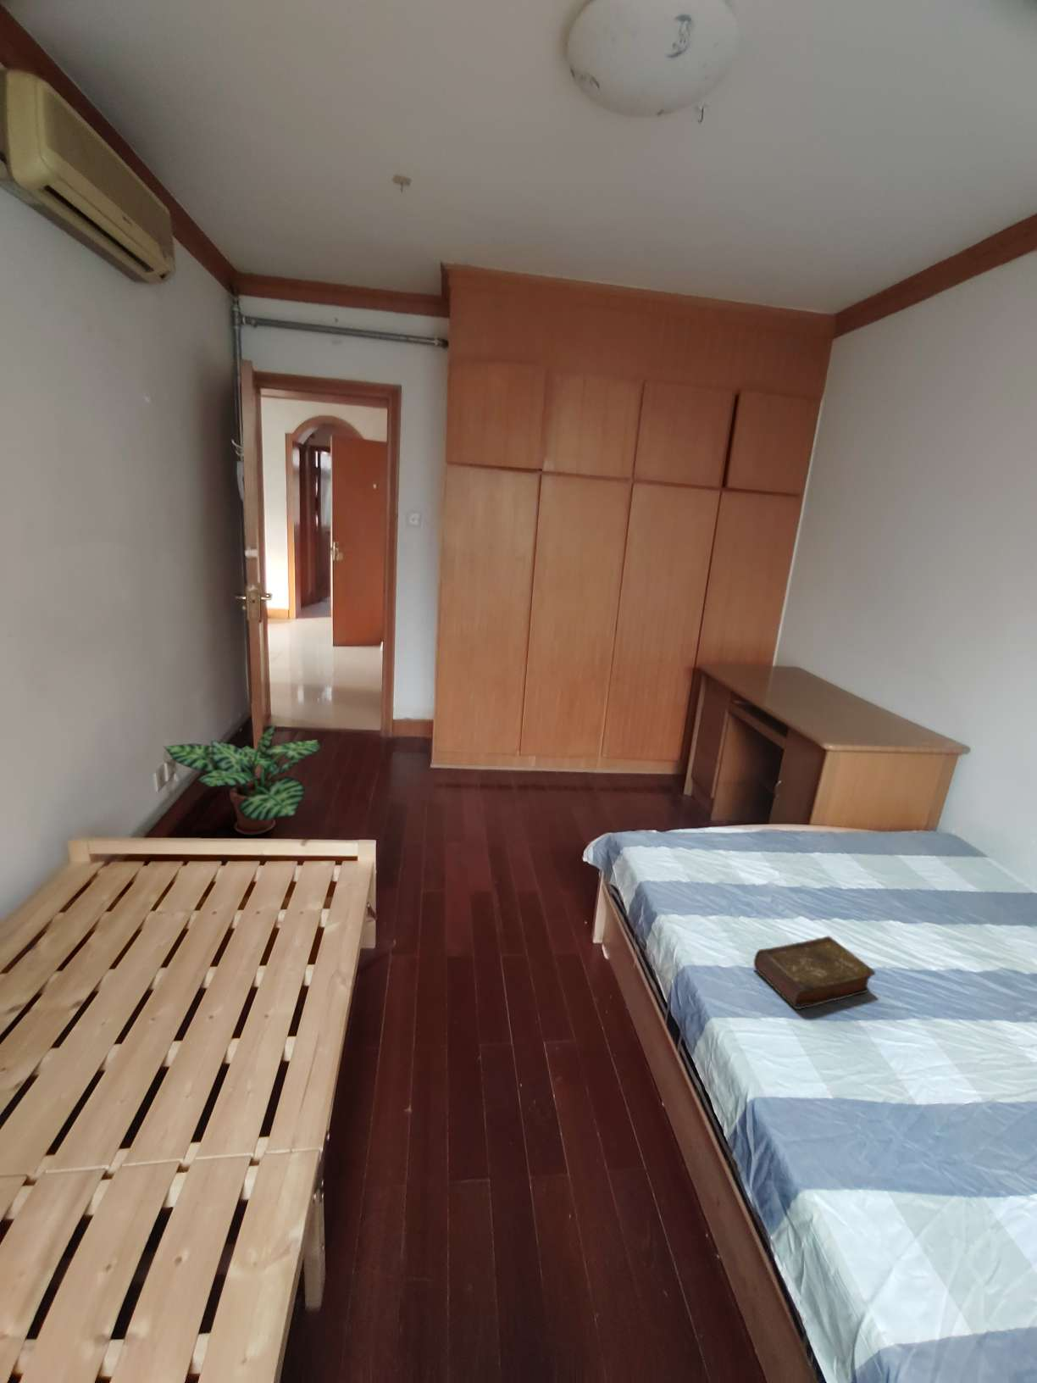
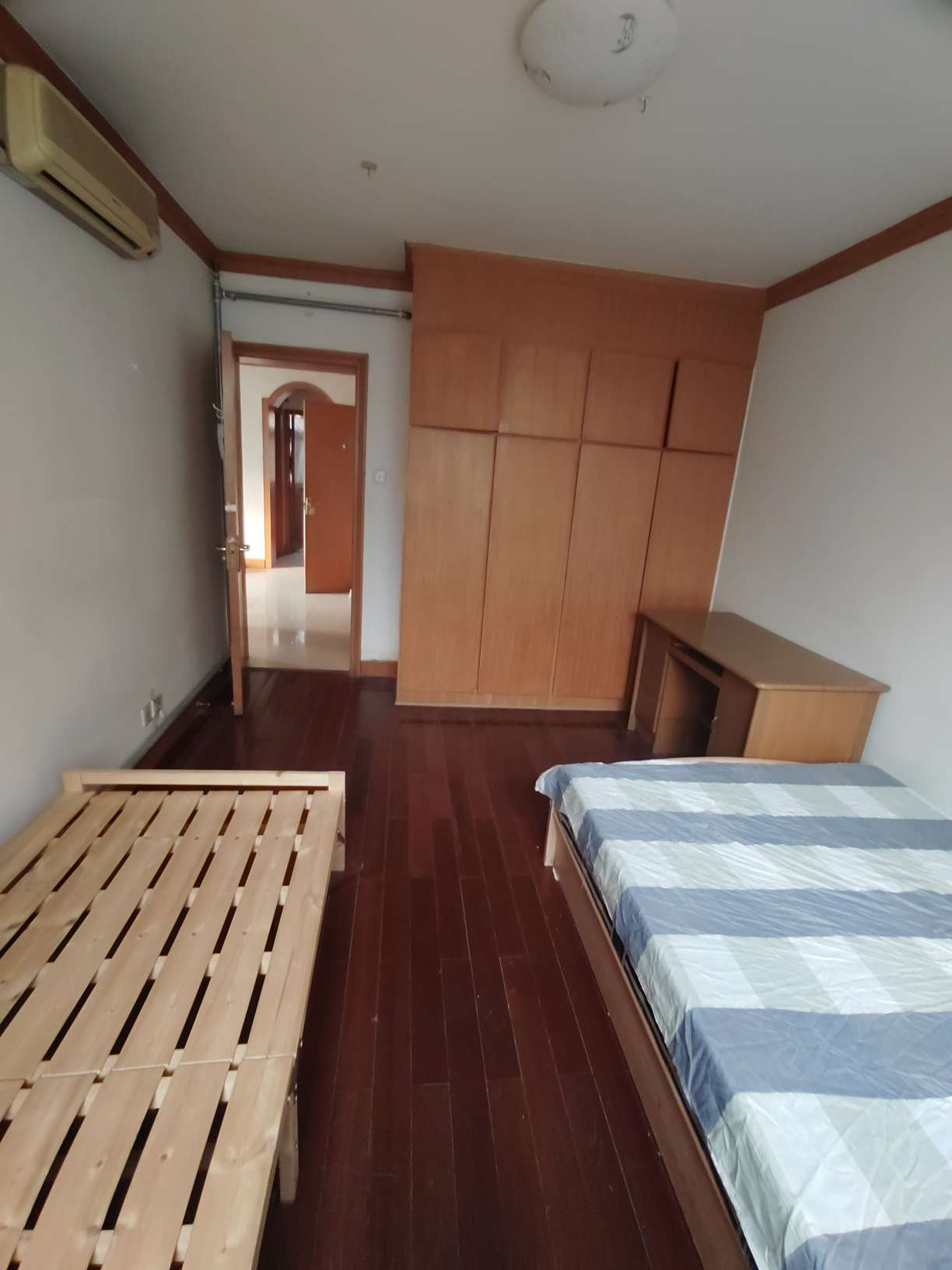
- potted plant [162,724,322,835]
- book [753,934,876,1011]
